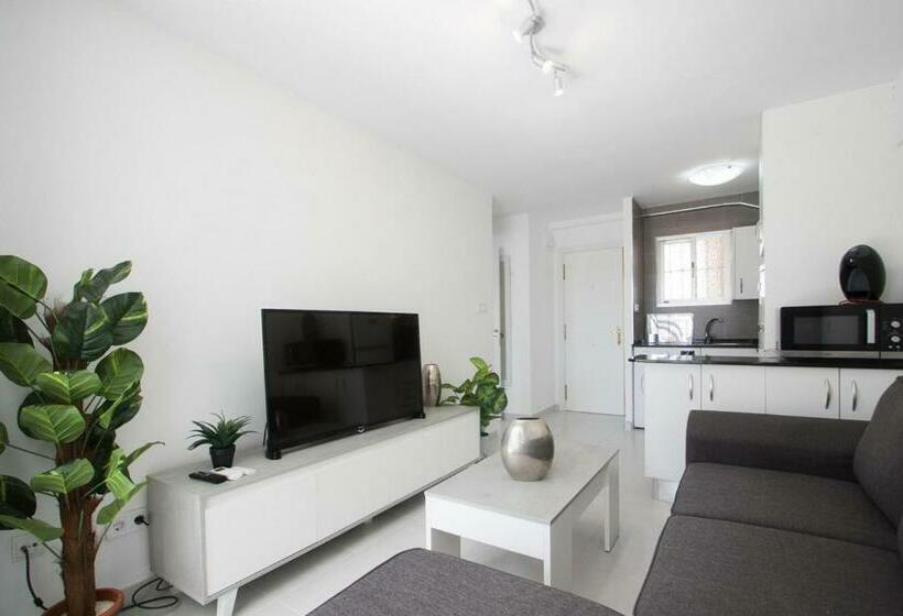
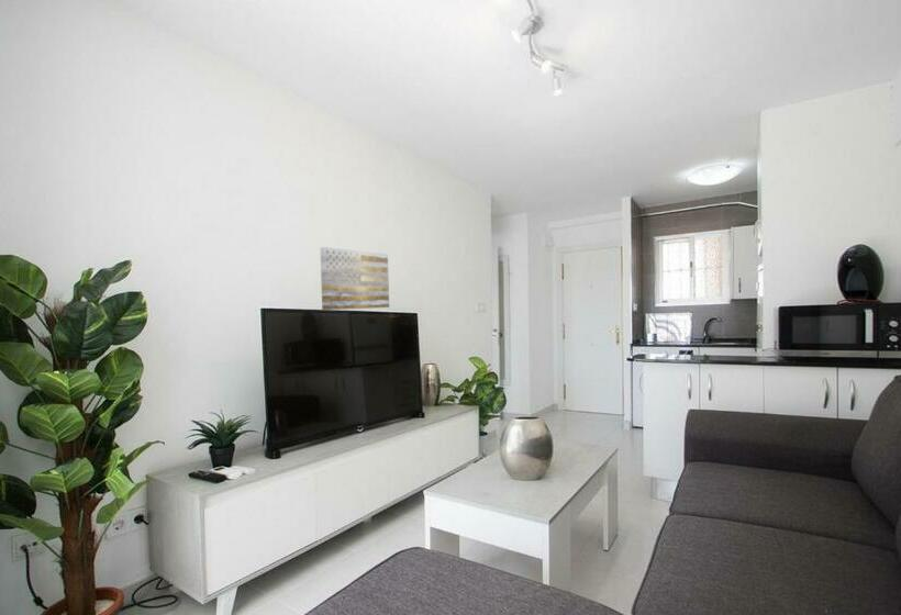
+ wall art [319,246,390,311]
